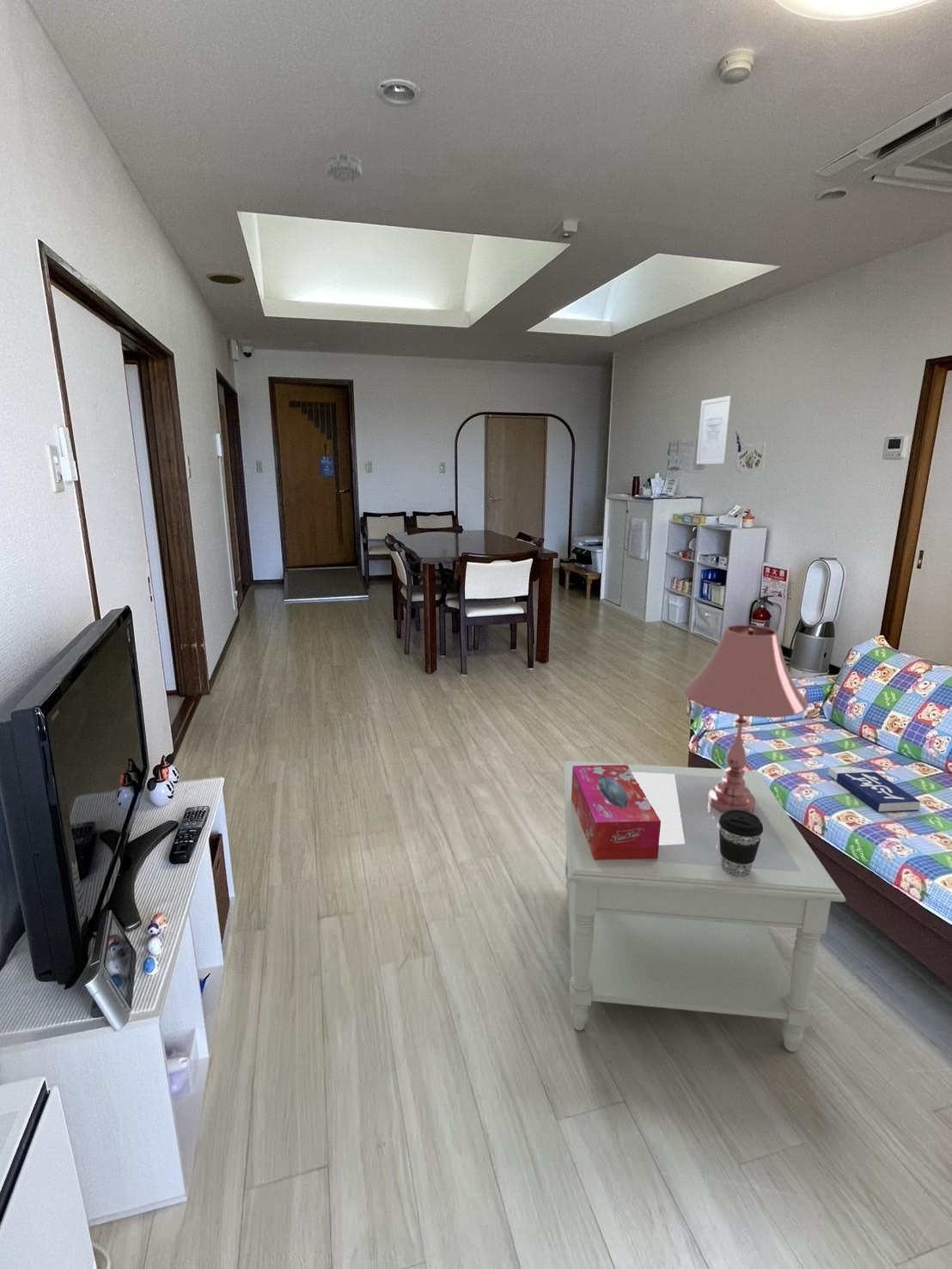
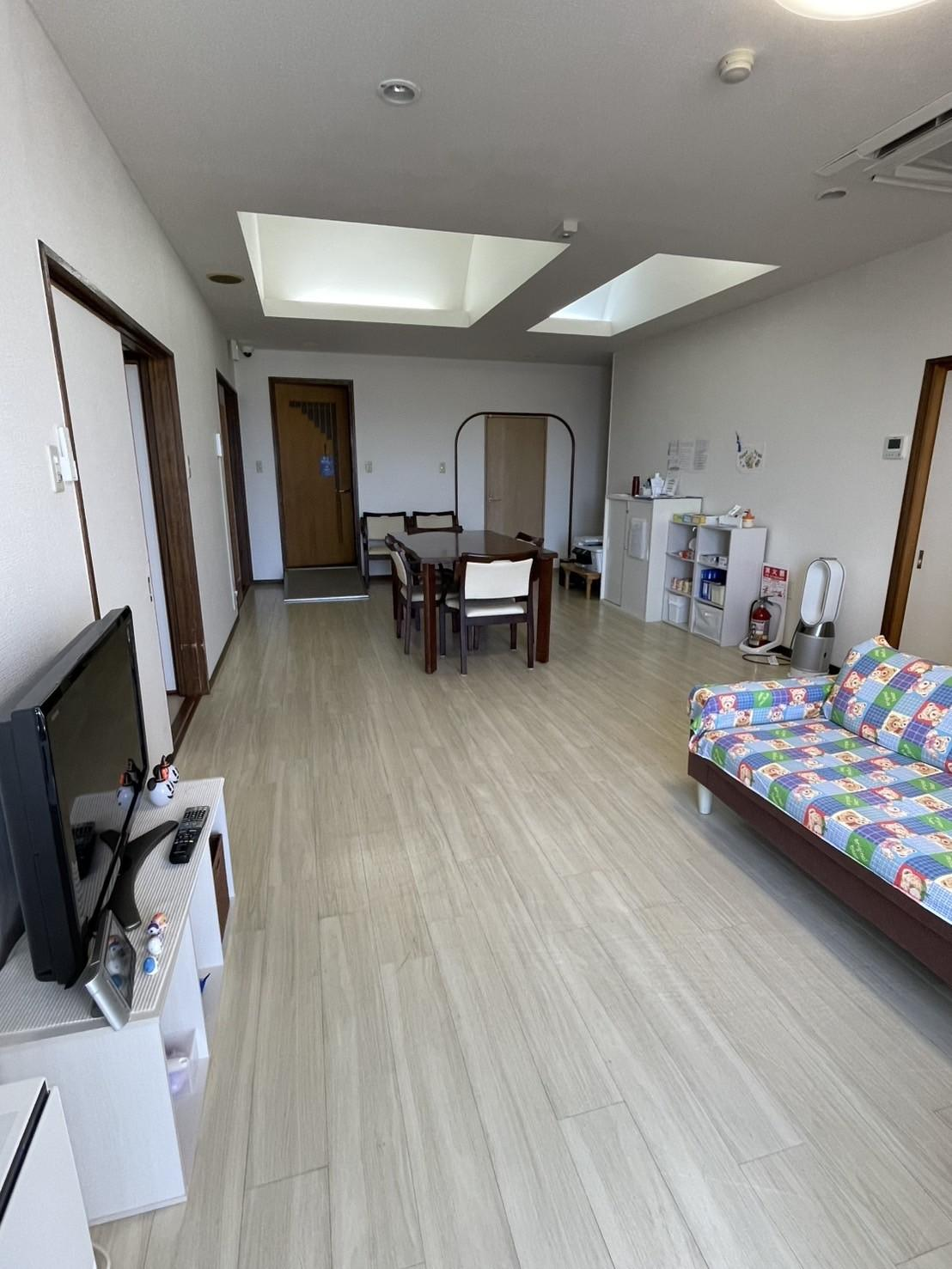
- smoke detector [326,151,363,183]
- tissue box [571,765,661,860]
- book [827,766,921,813]
- wall art [696,395,732,465]
- side table [563,760,846,1052]
- table lamp [682,624,809,813]
- coffee cup [719,809,763,876]
